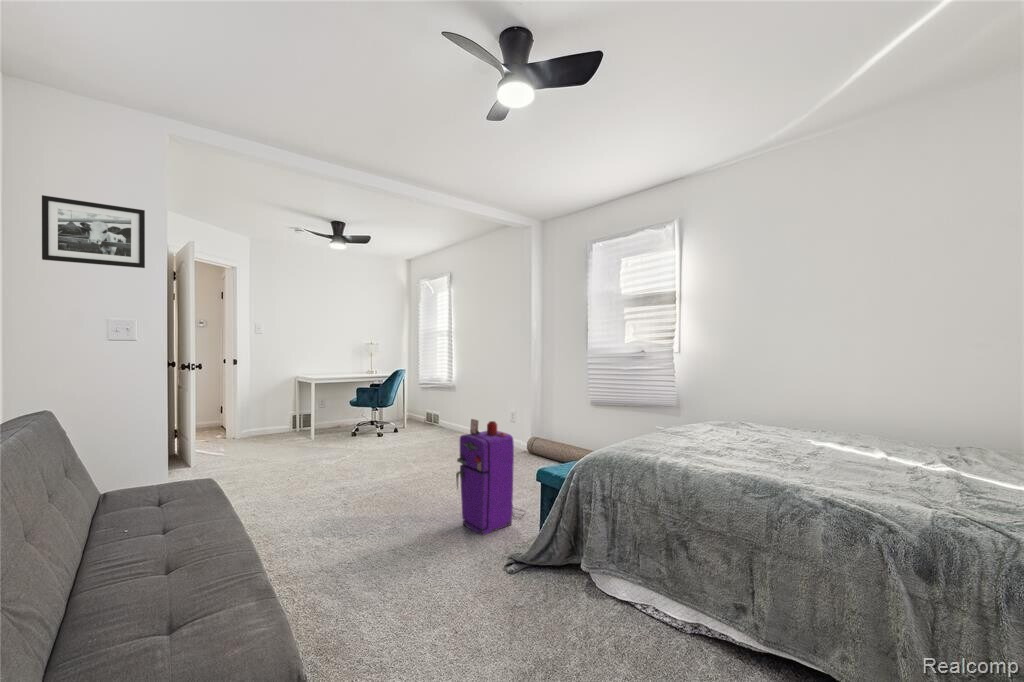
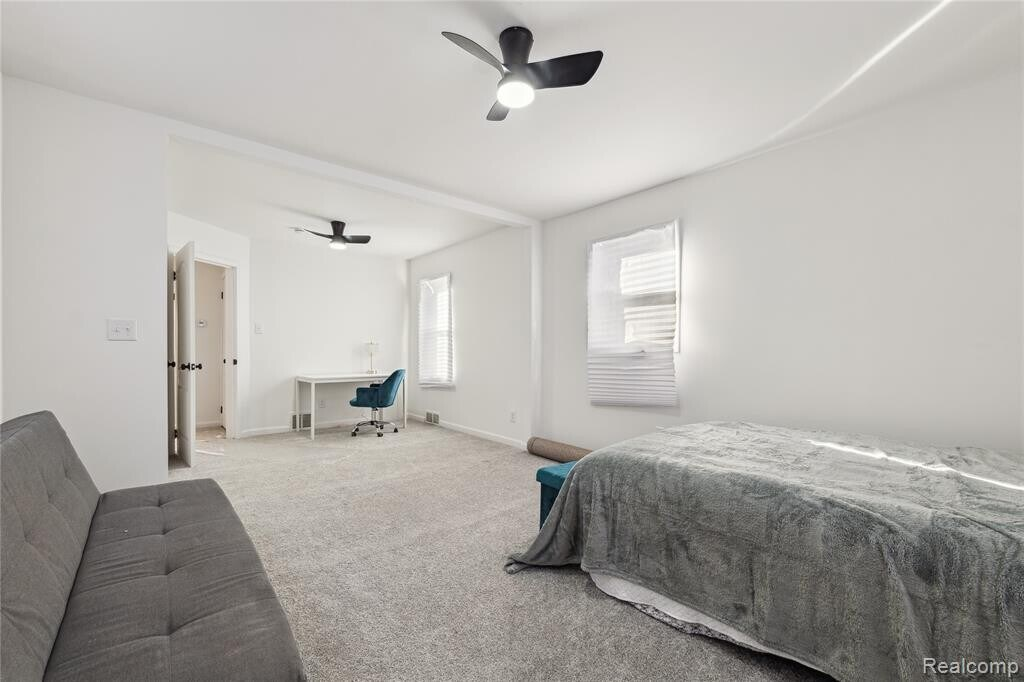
- air purifier [455,418,527,536]
- picture frame [41,194,146,269]
